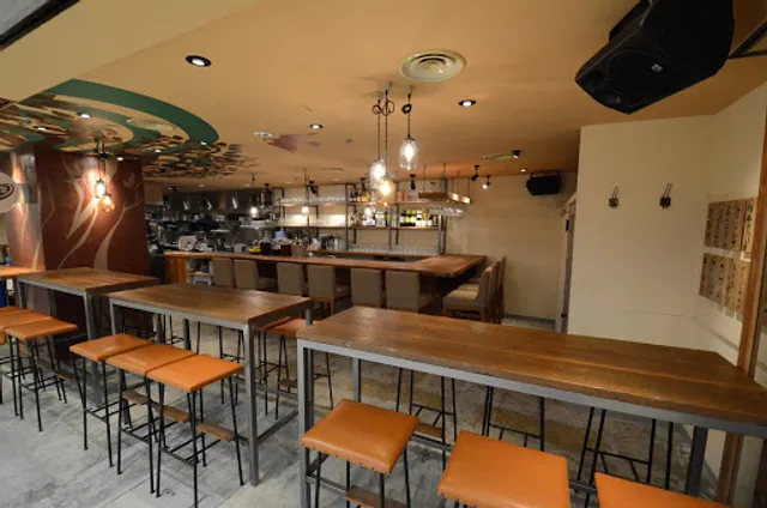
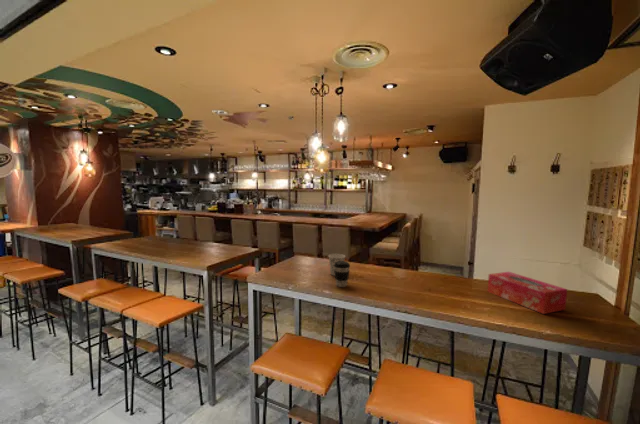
+ tissue box [487,271,568,315]
+ cup [327,253,346,277]
+ coffee cup [334,260,351,288]
